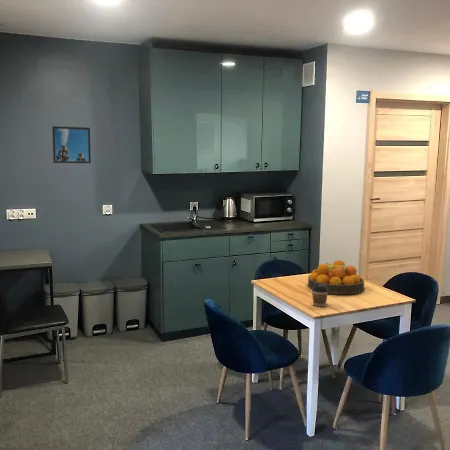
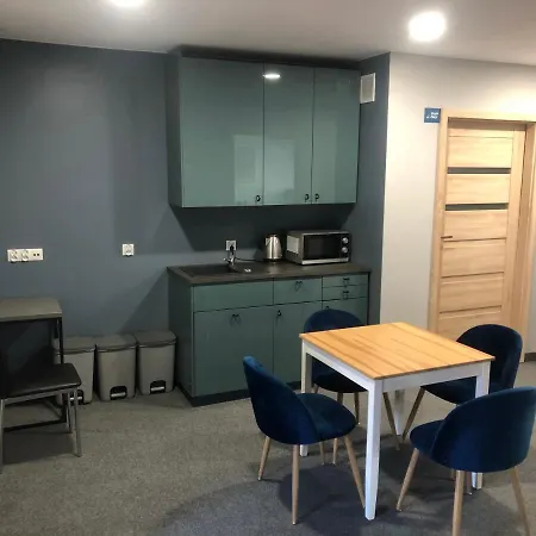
- fruit bowl [307,259,365,295]
- coffee cup [311,283,329,308]
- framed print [51,125,92,164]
